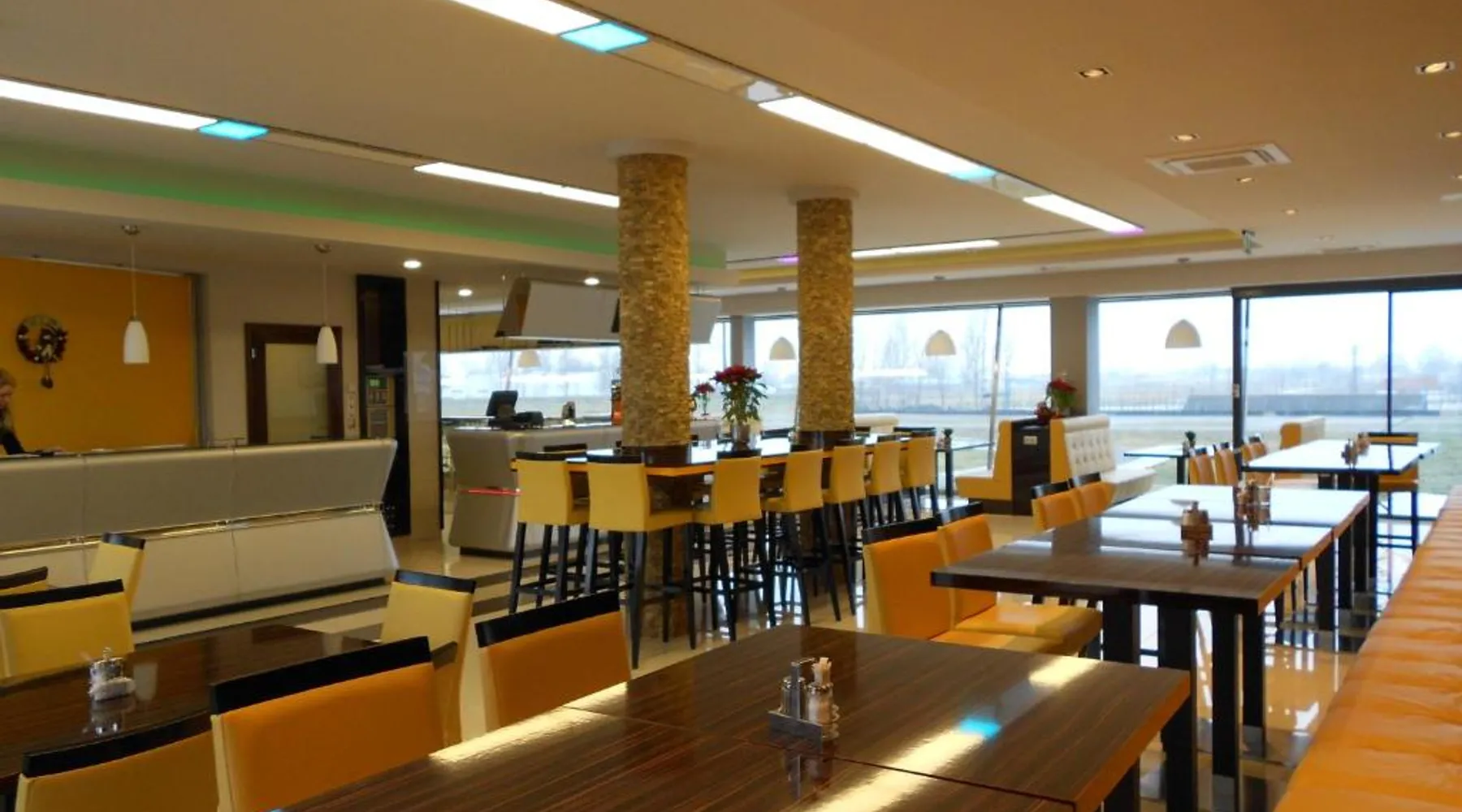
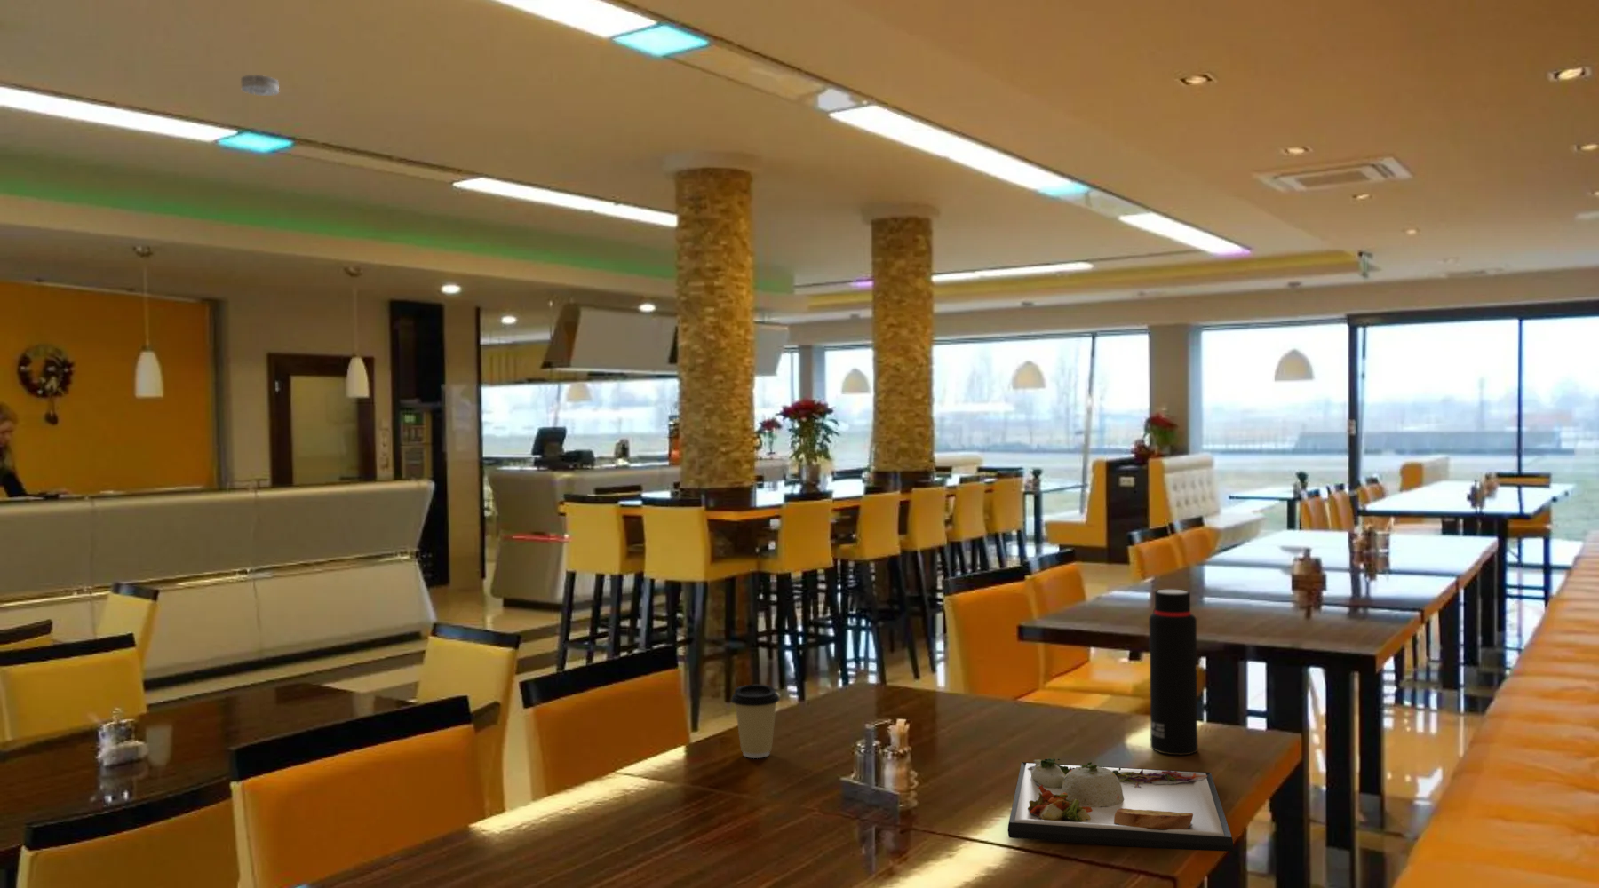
+ smoke detector [240,73,280,97]
+ coffee cup [731,683,781,759]
+ dinner plate [1007,758,1235,853]
+ water bottle [1148,588,1199,756]
